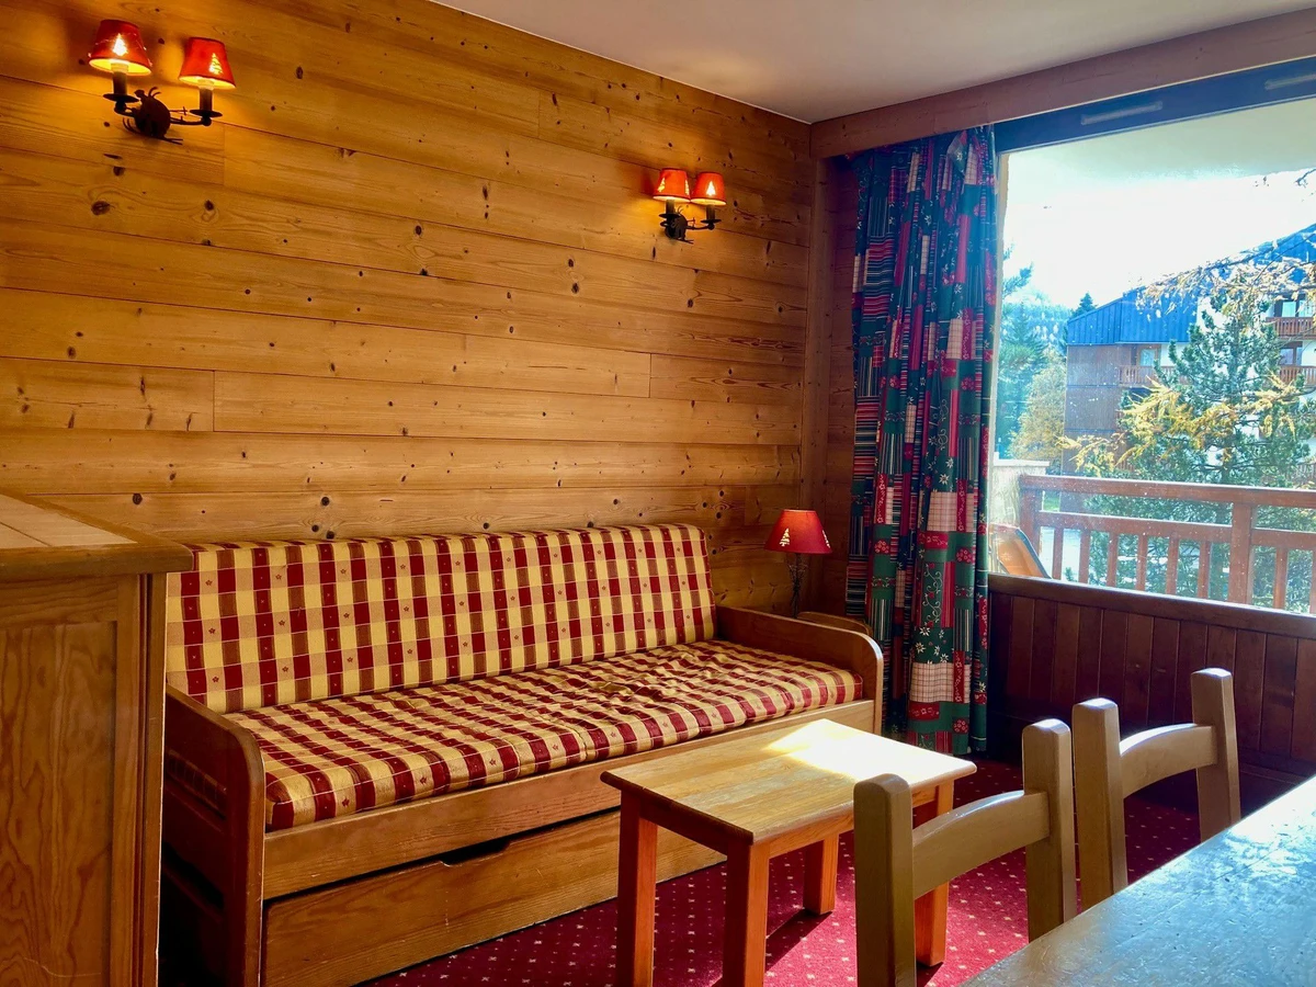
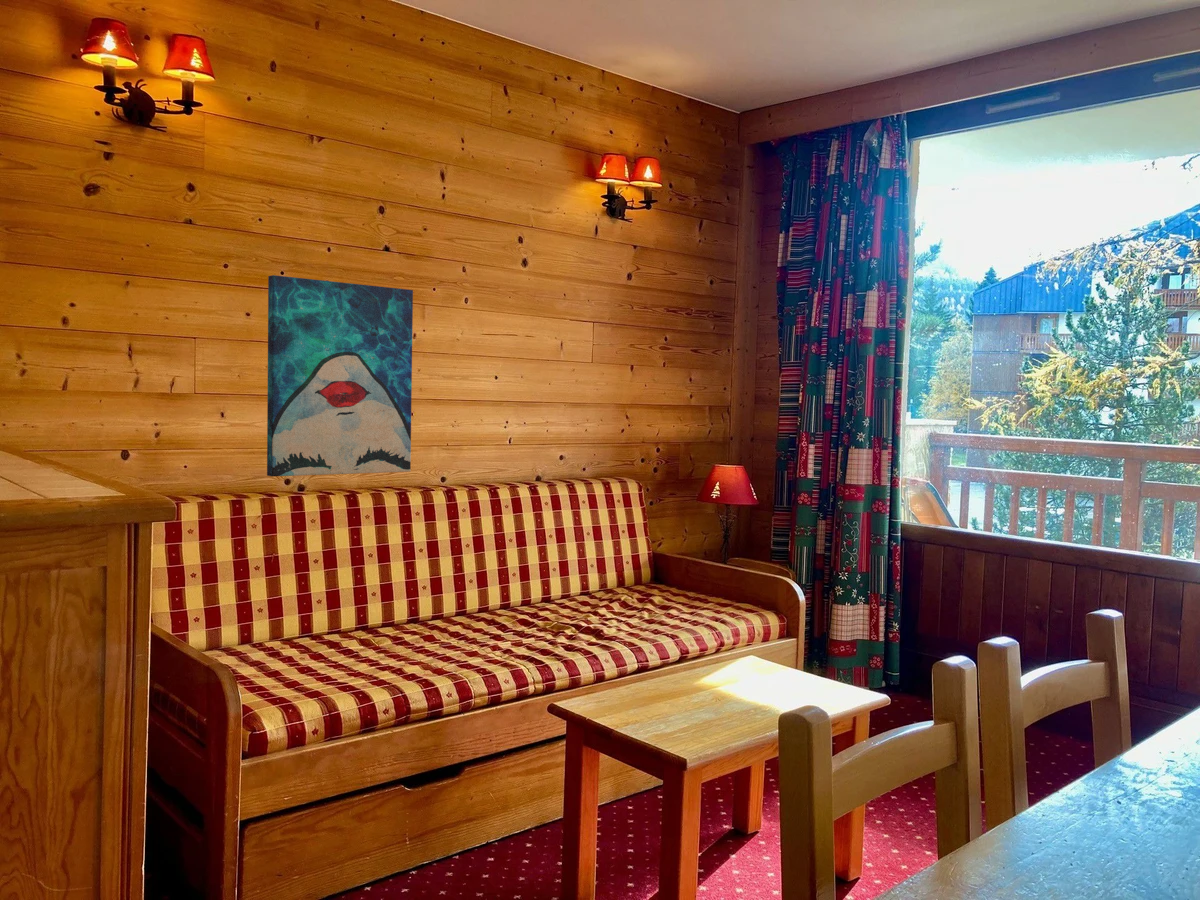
+ wall art [266,274,414,477]
